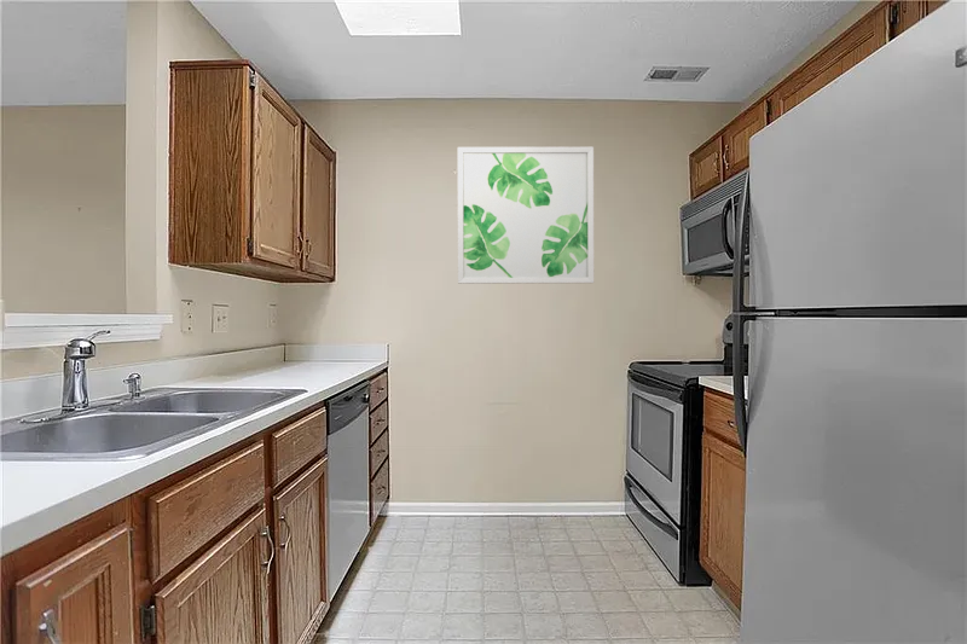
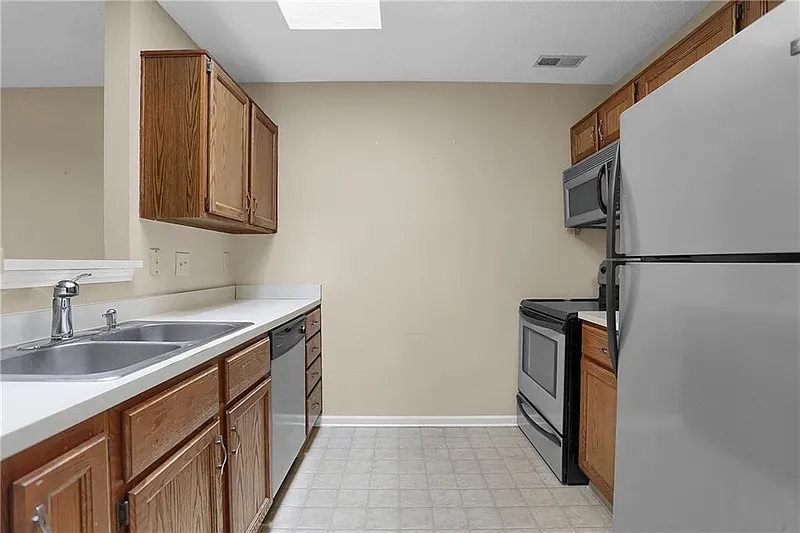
- wall art [457,146,595,285]
